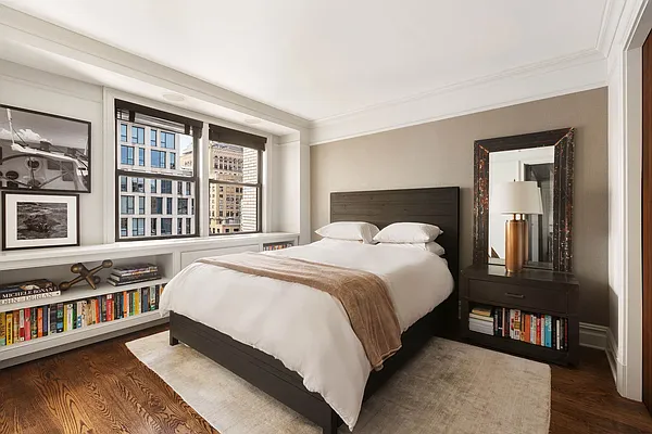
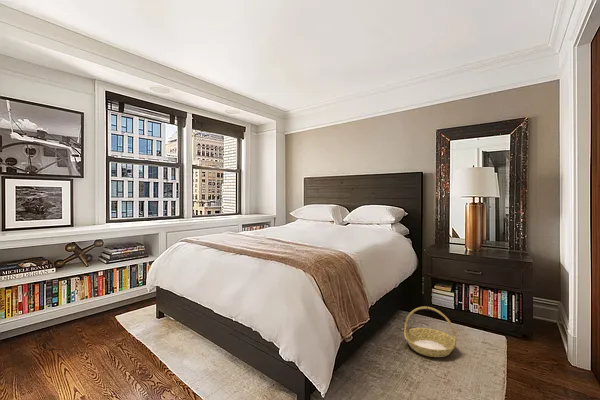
+ basket [403,306,457,358]
